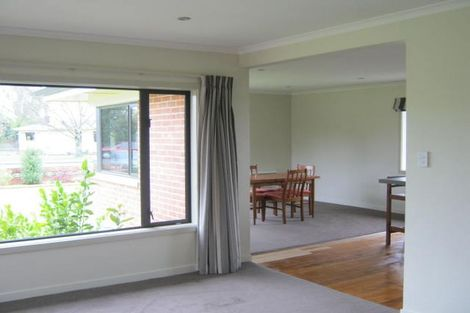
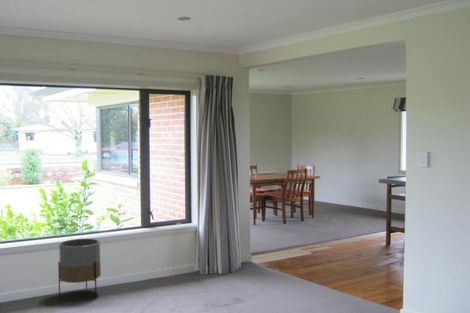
+ planter [57,238,102,300]
